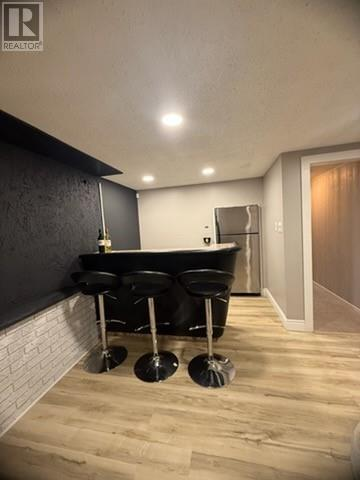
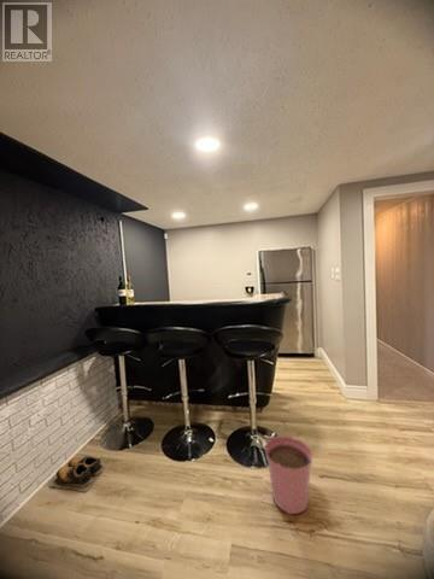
+ plant pot [264,434,313,515]
+ shoes [48,455,106,493]
